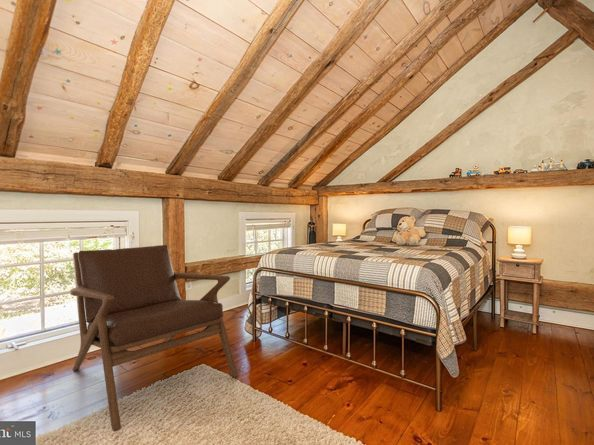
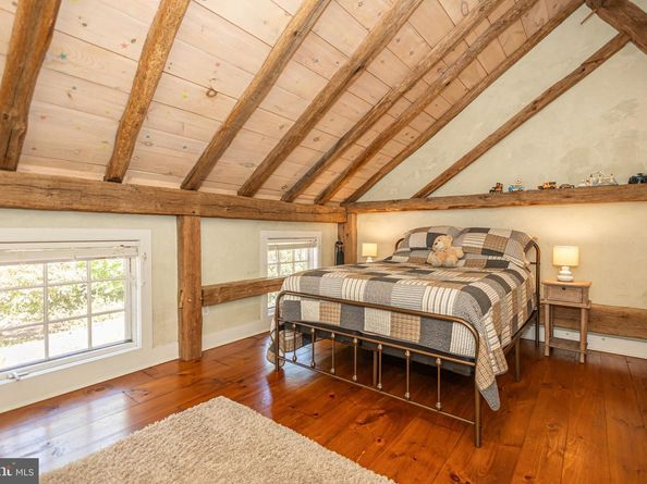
- lounge chair [69,244,239,432]
